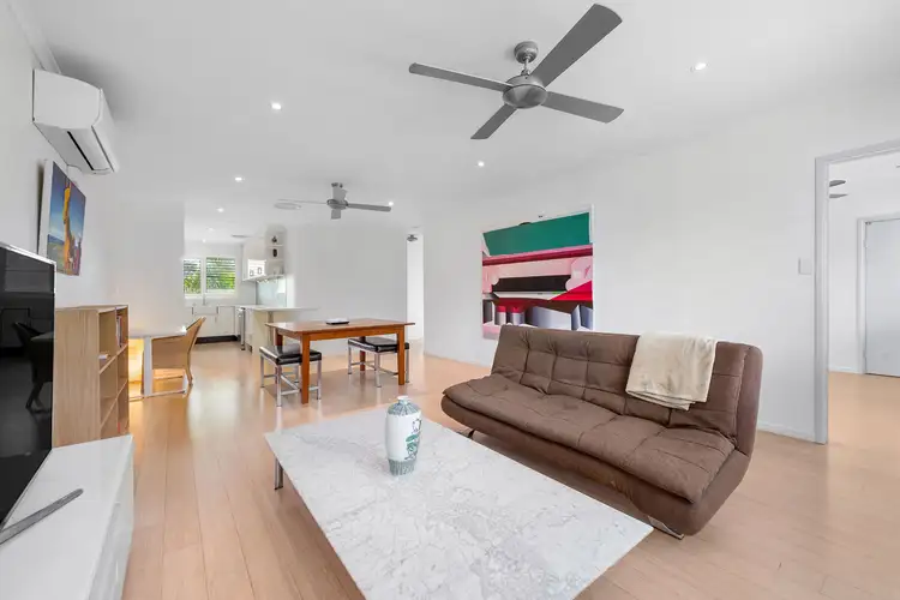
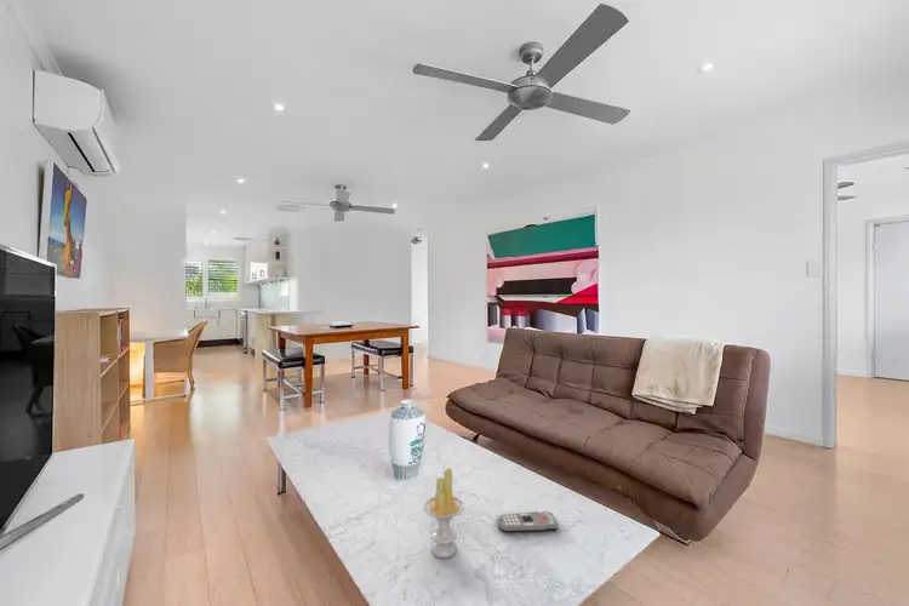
+ candle [422,467,465,559]
+ remote control [496,510,559,533]
